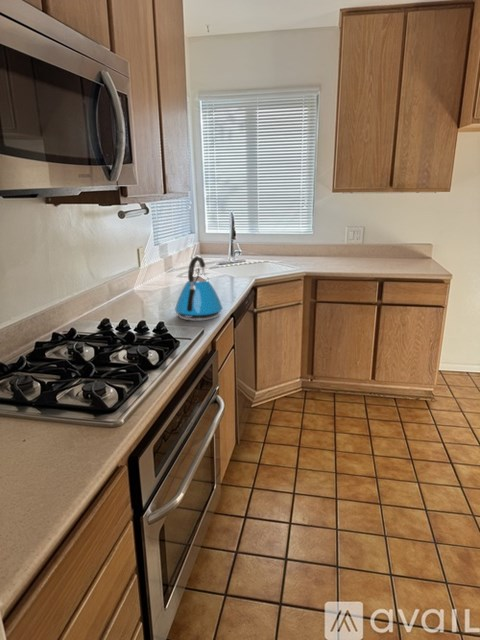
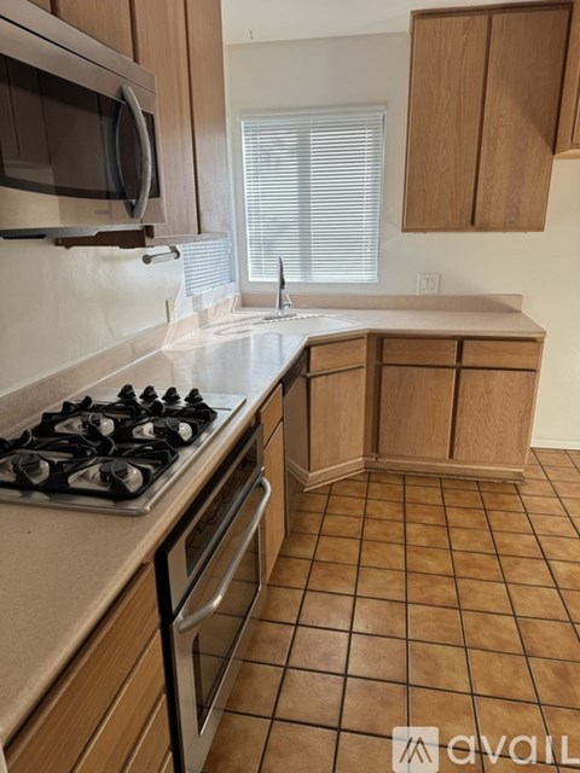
- kettle [174,255,224,322]
